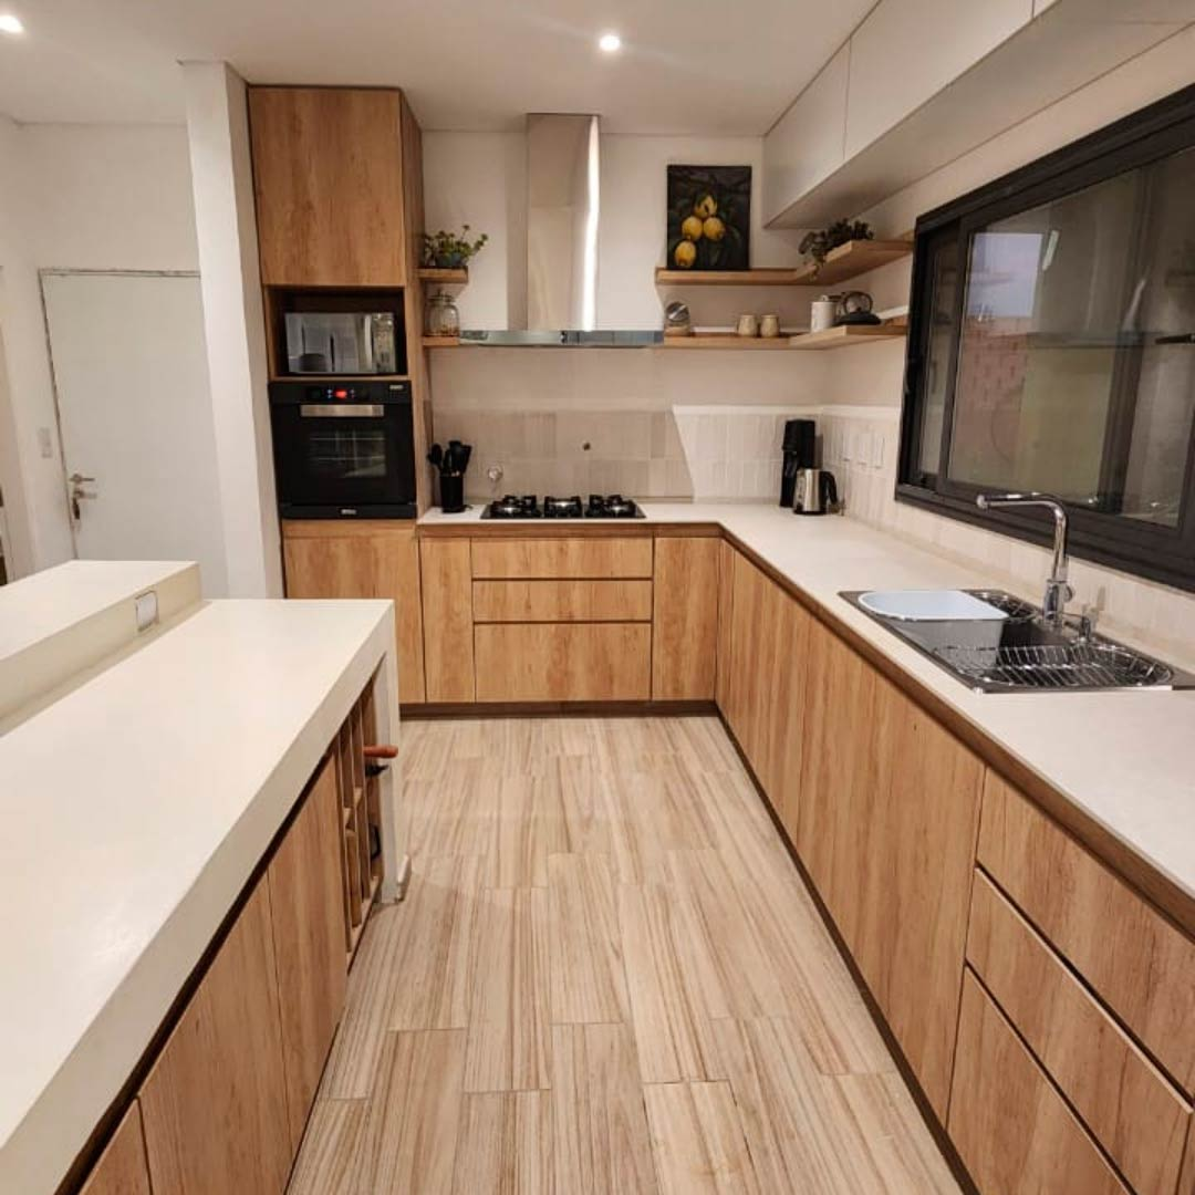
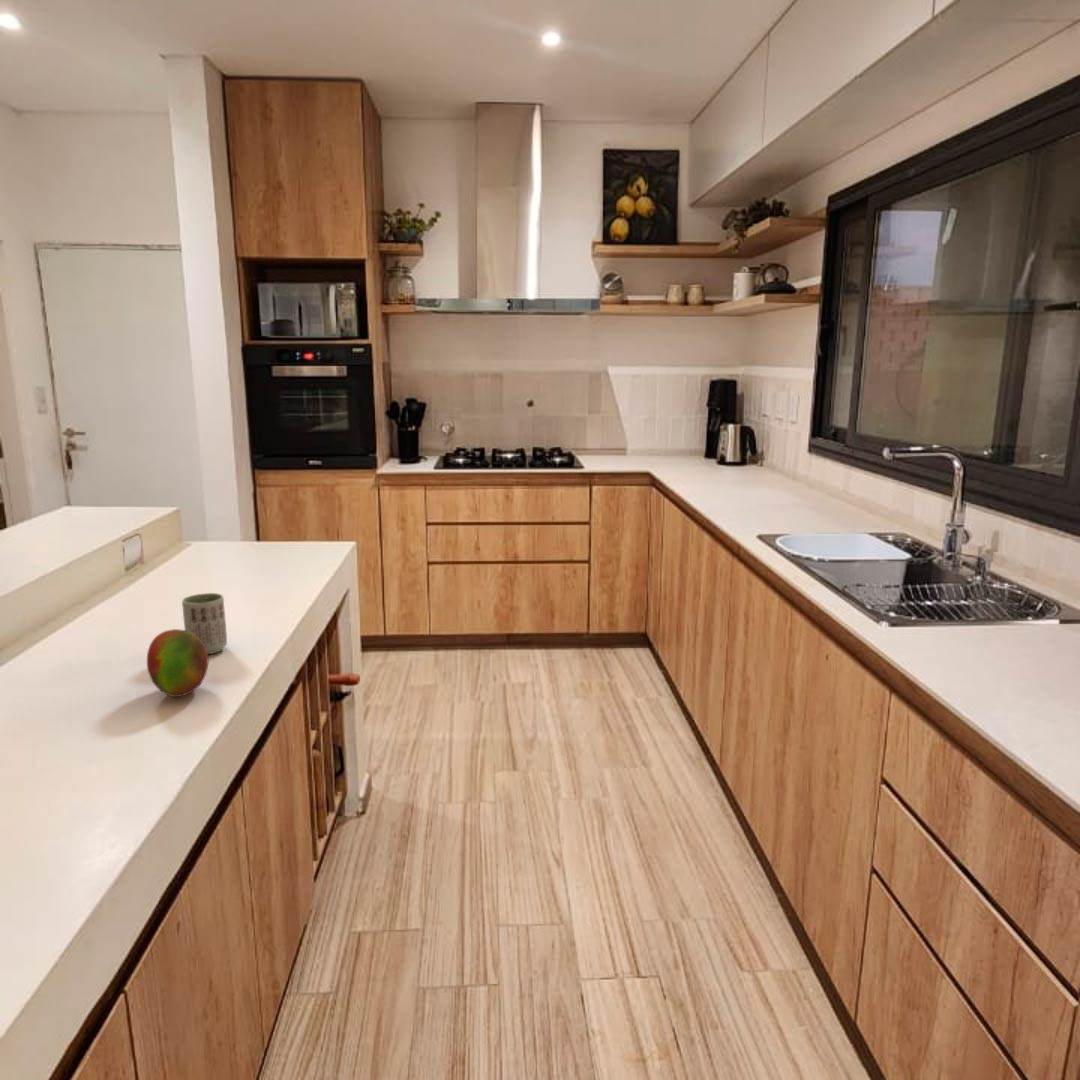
+ cup [181,592,228,655]
+ fruit [146,628,209,698]
